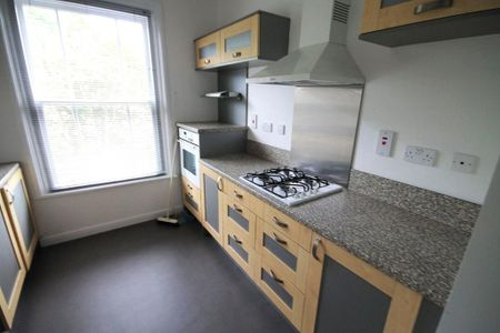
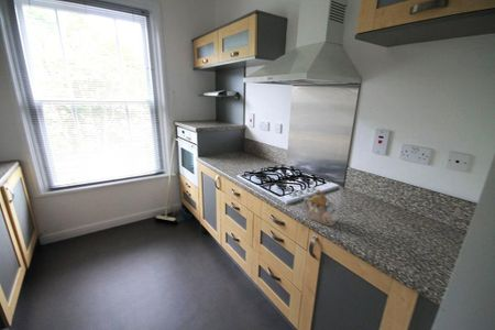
+ teapot [302,189,343,227]
